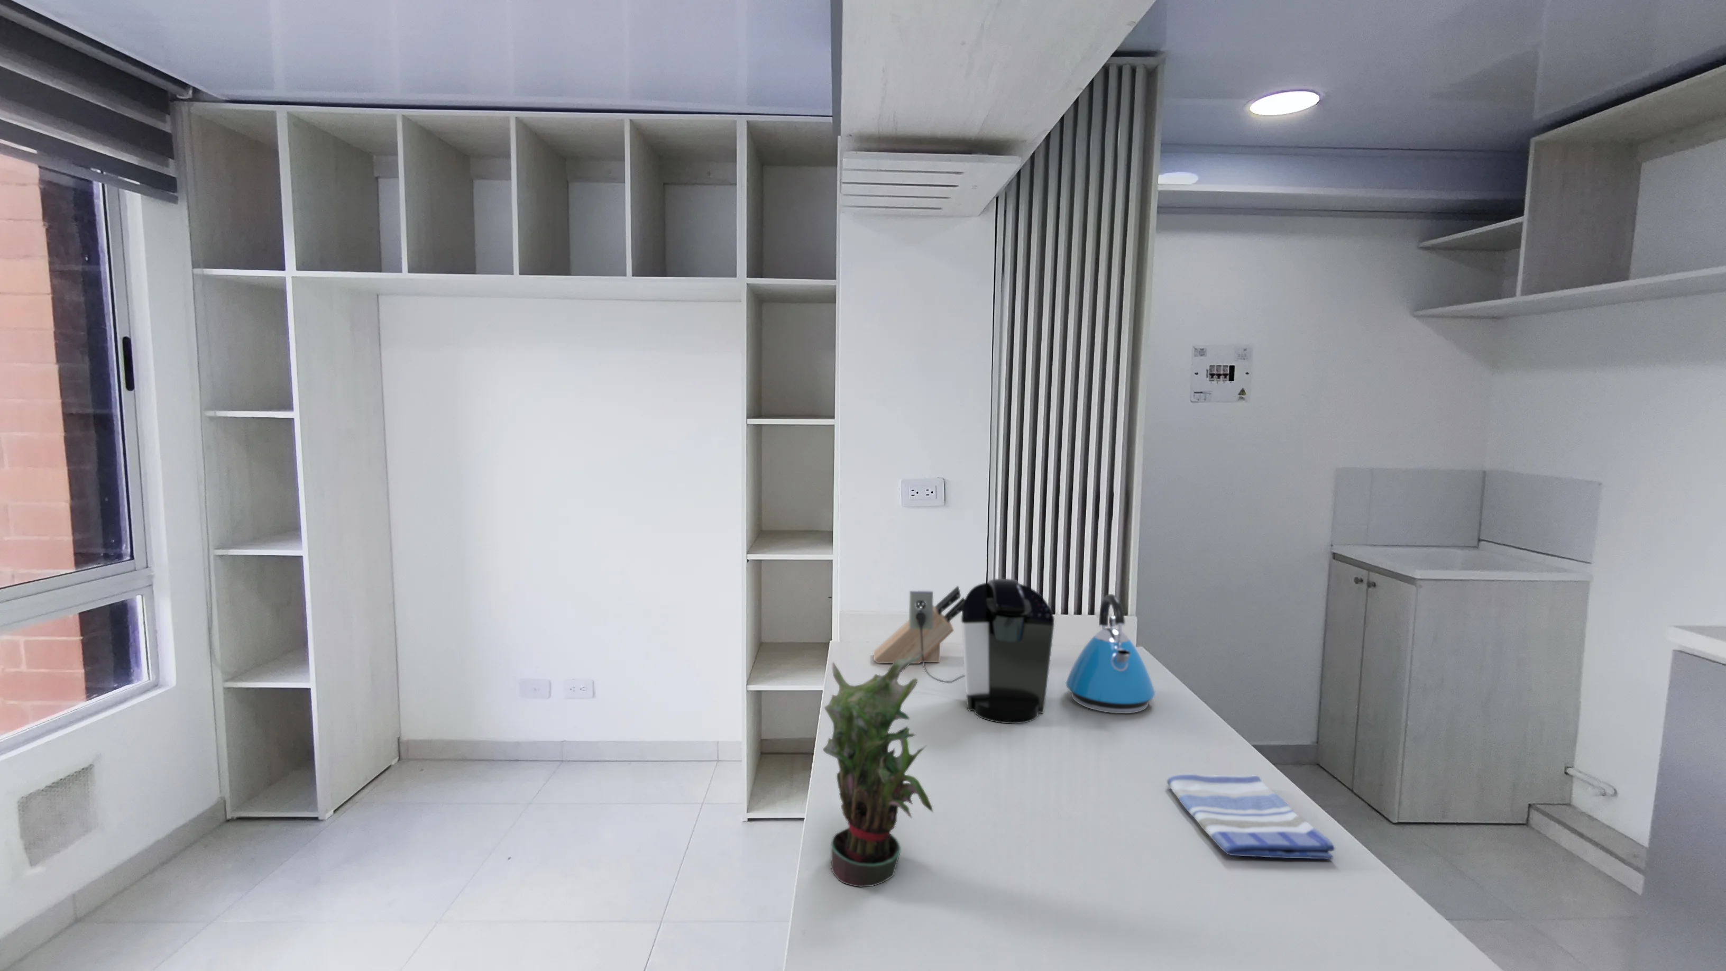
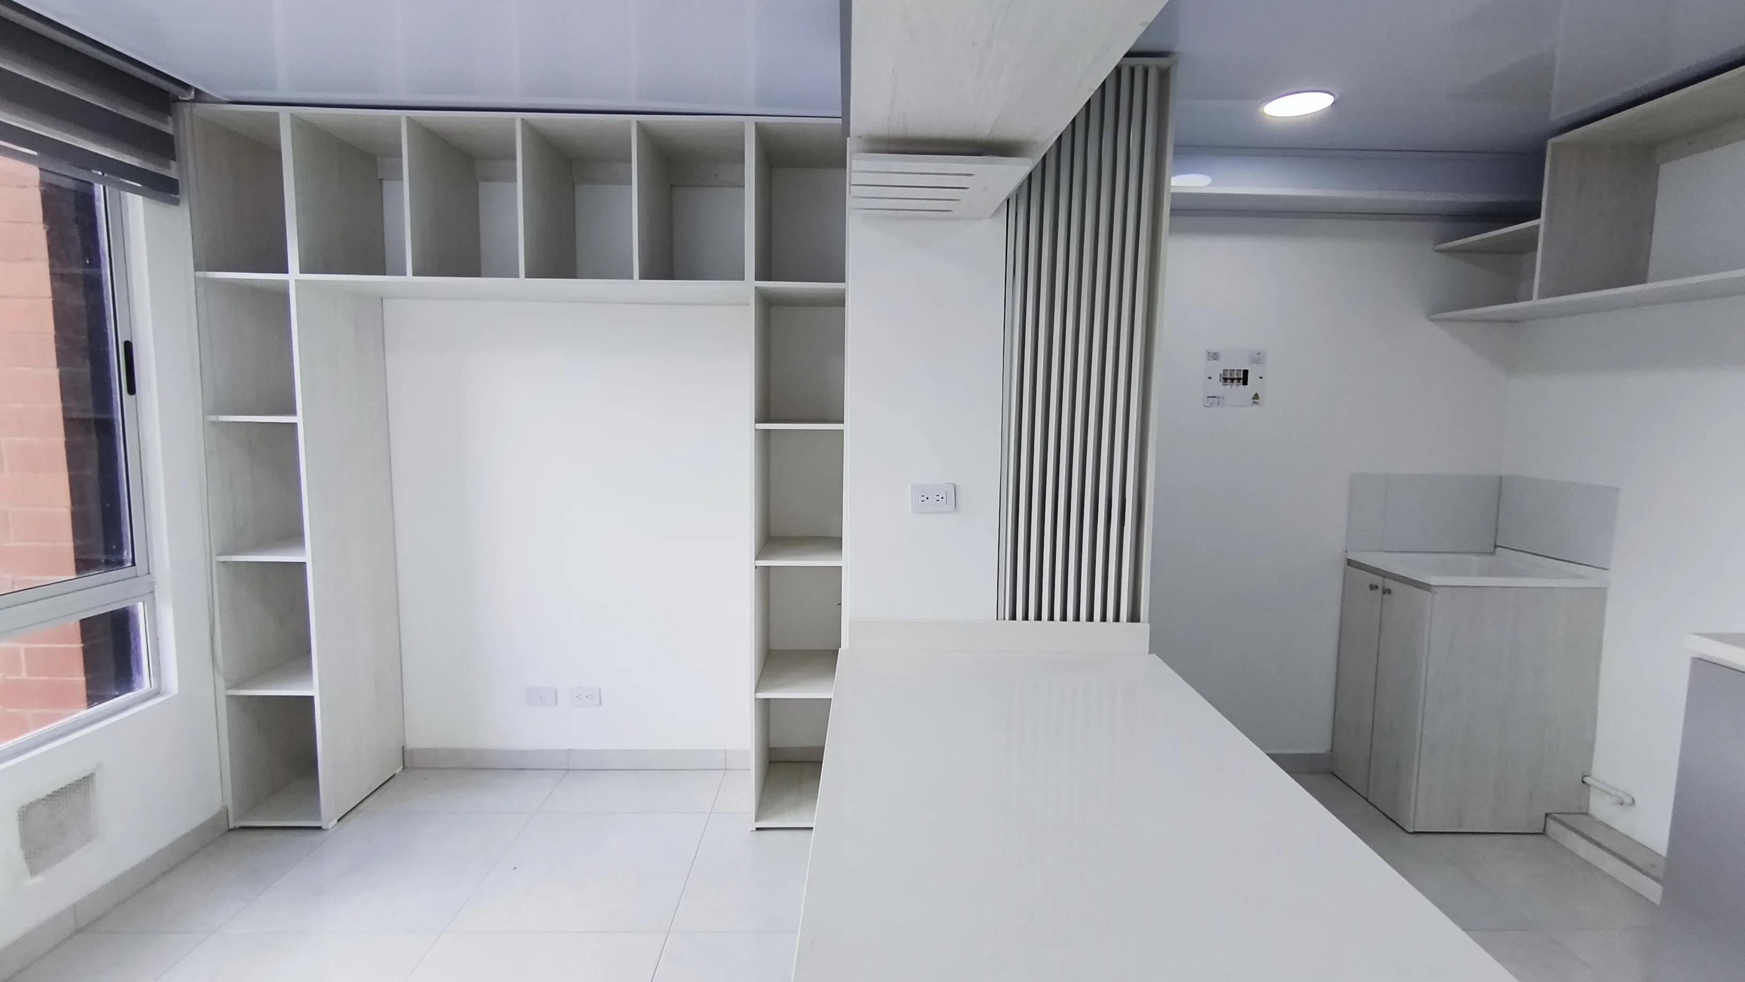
- coffee maker [908,579,1055,724]
- knife block [872,586,965,664]
- dish towel [1166,773,1335,860]
- kettle [1066,594,1156,714]
- potted plant [823,651,934,888]
